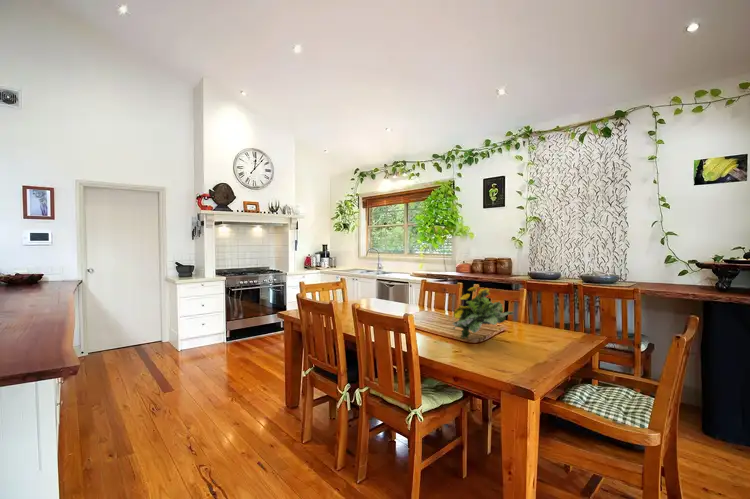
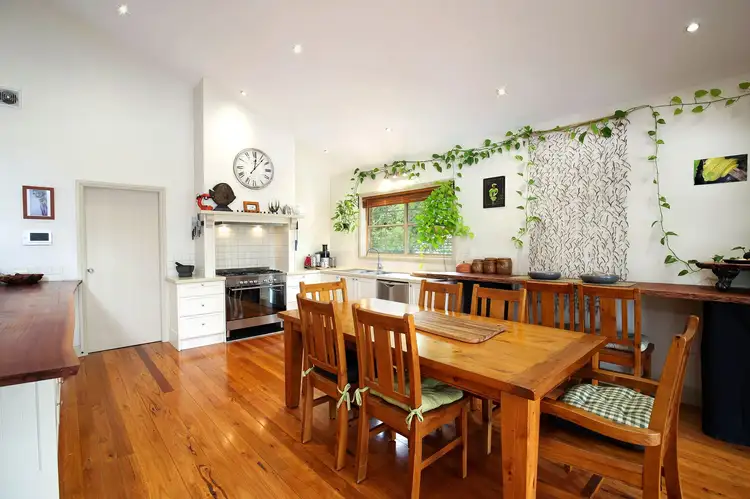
- flowering plant [451,285,515,340]
